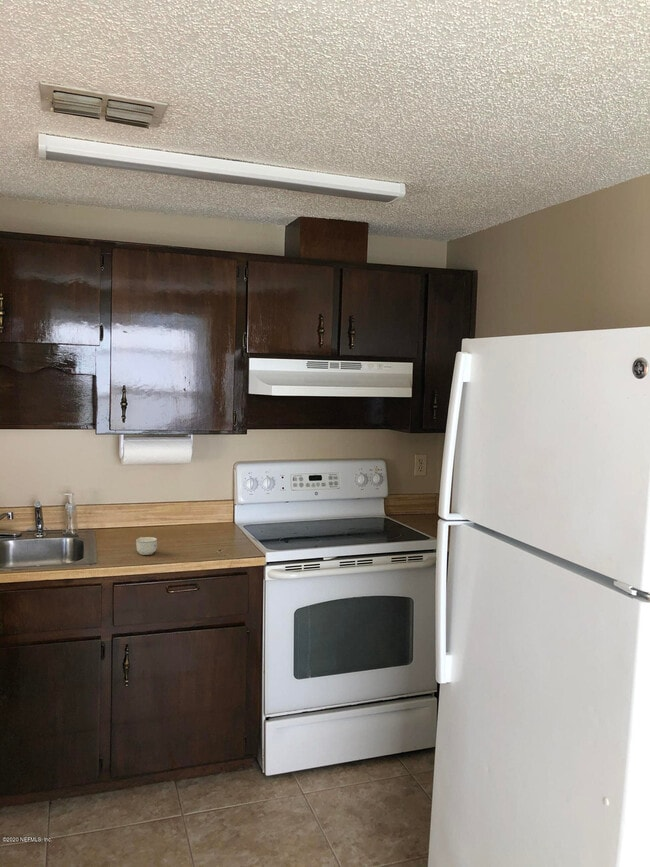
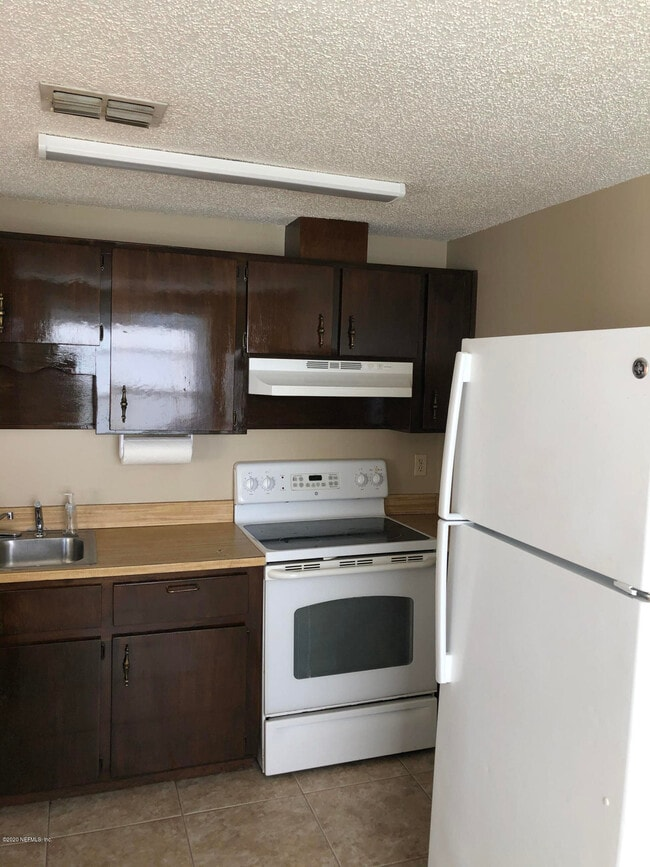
- cup [135,536,158,556]
